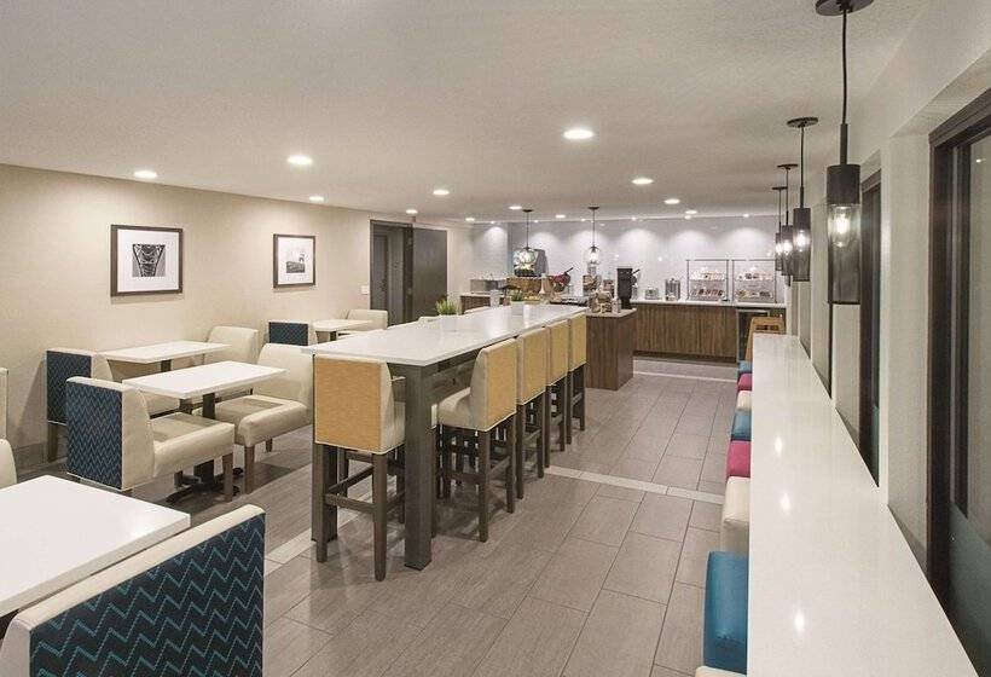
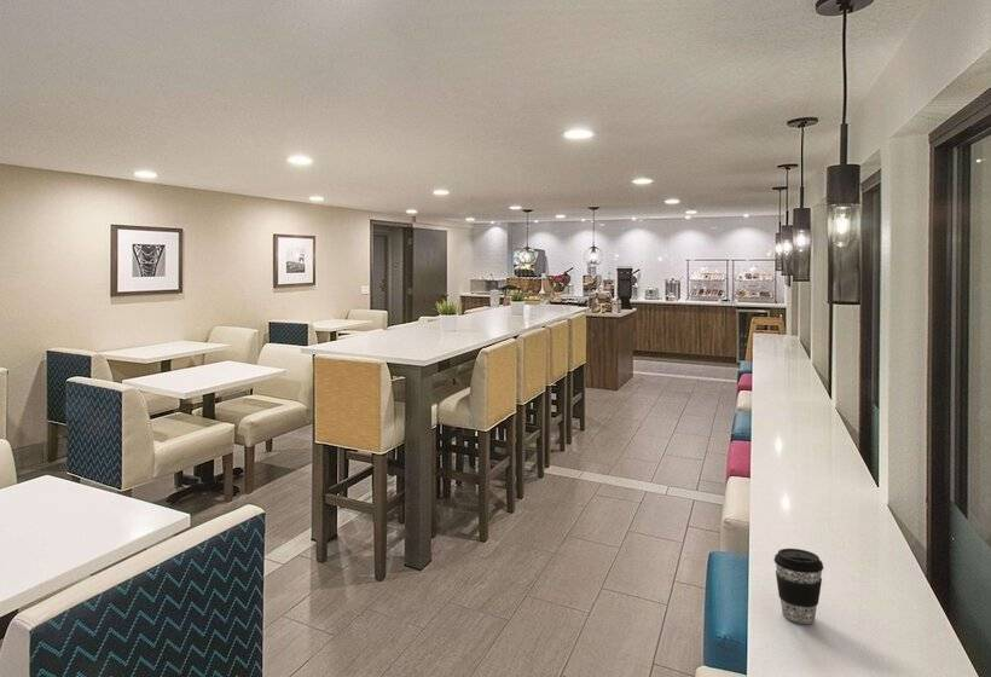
+ coffee cup [773,548,824,625]
